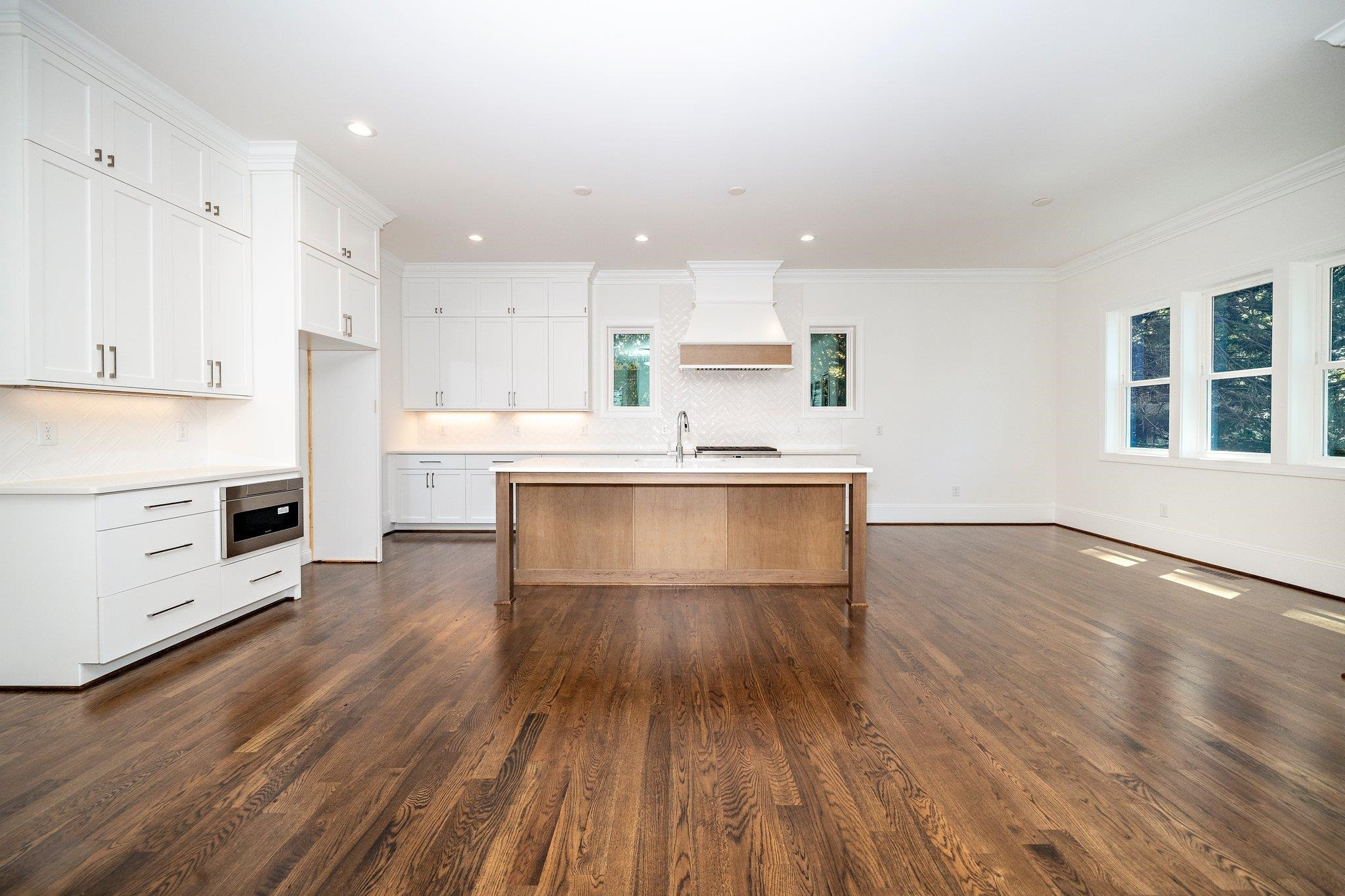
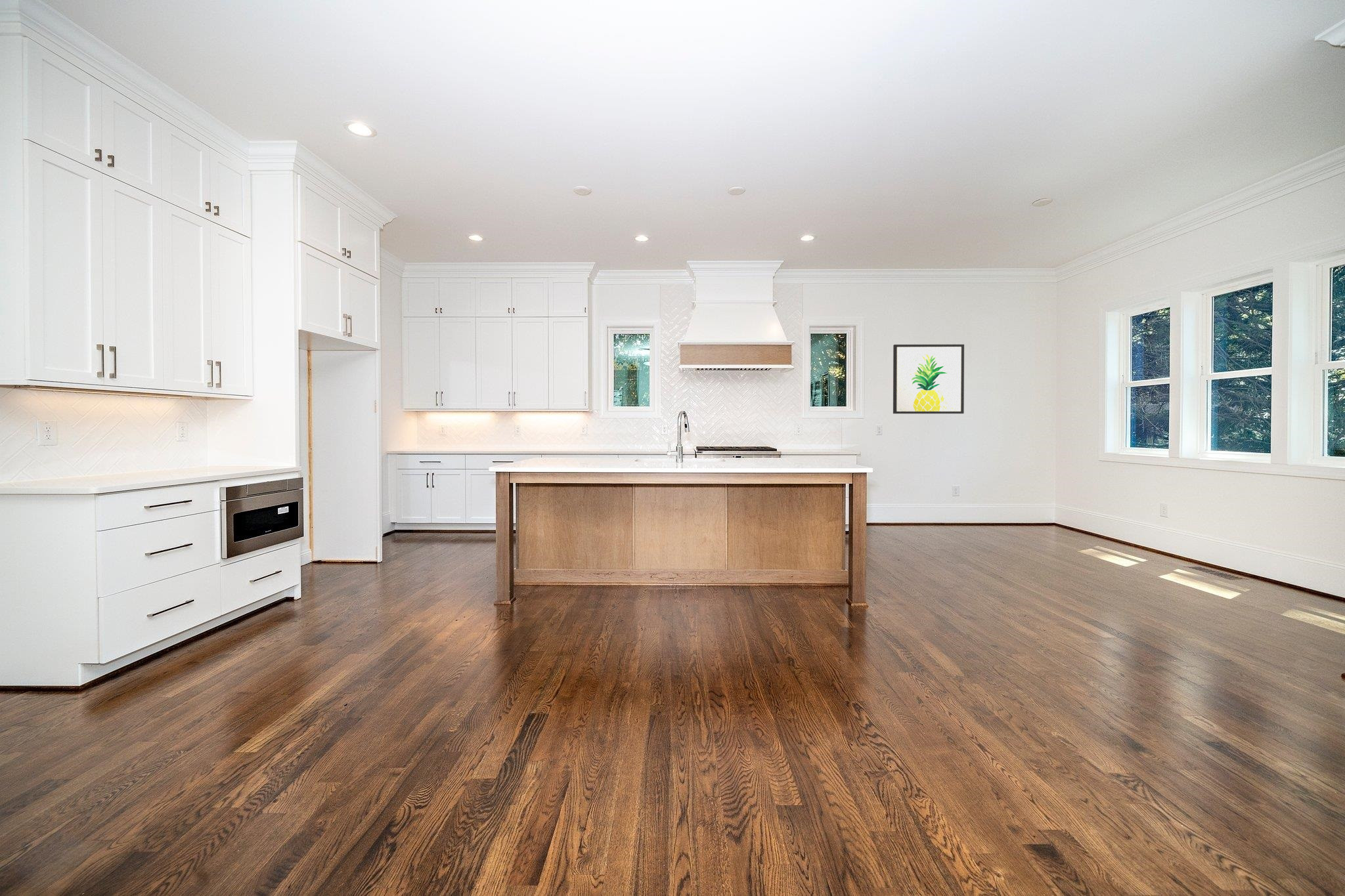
+ wall art [893,344,965,414]
